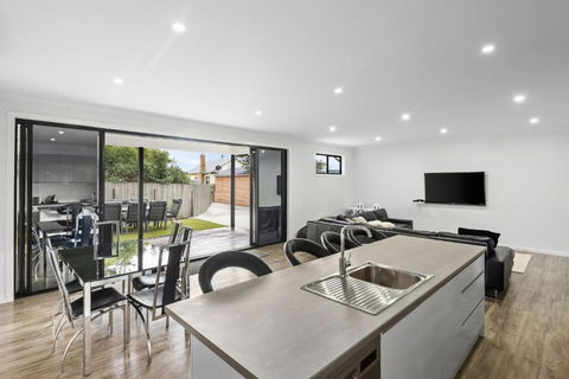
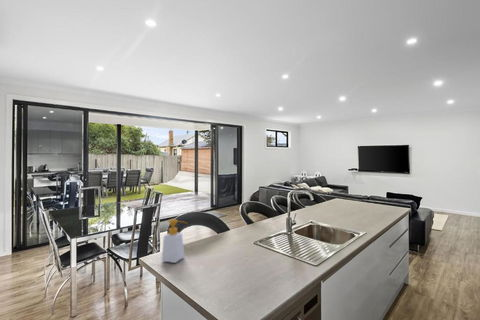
+ soap bottle [161,218,188,264]
